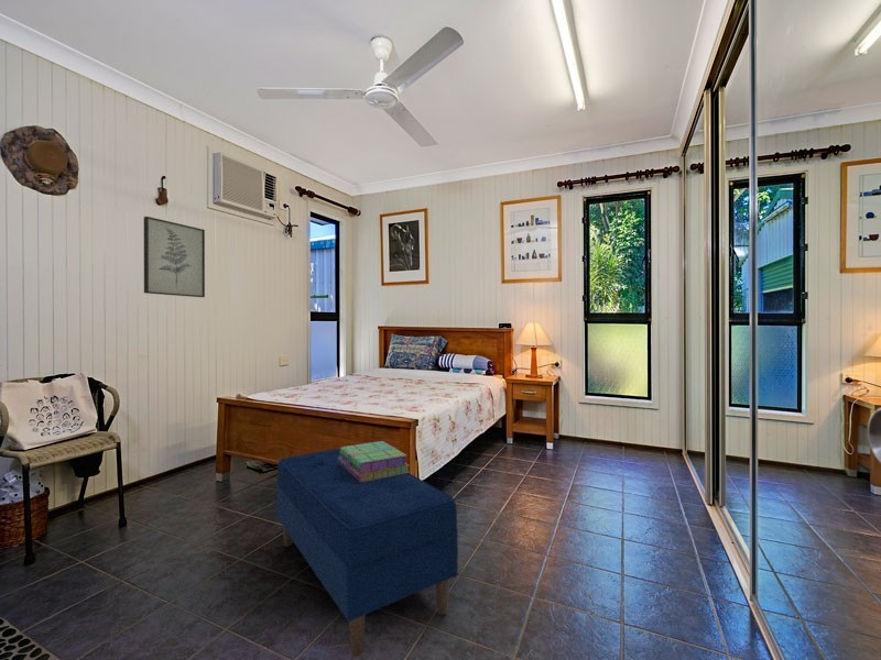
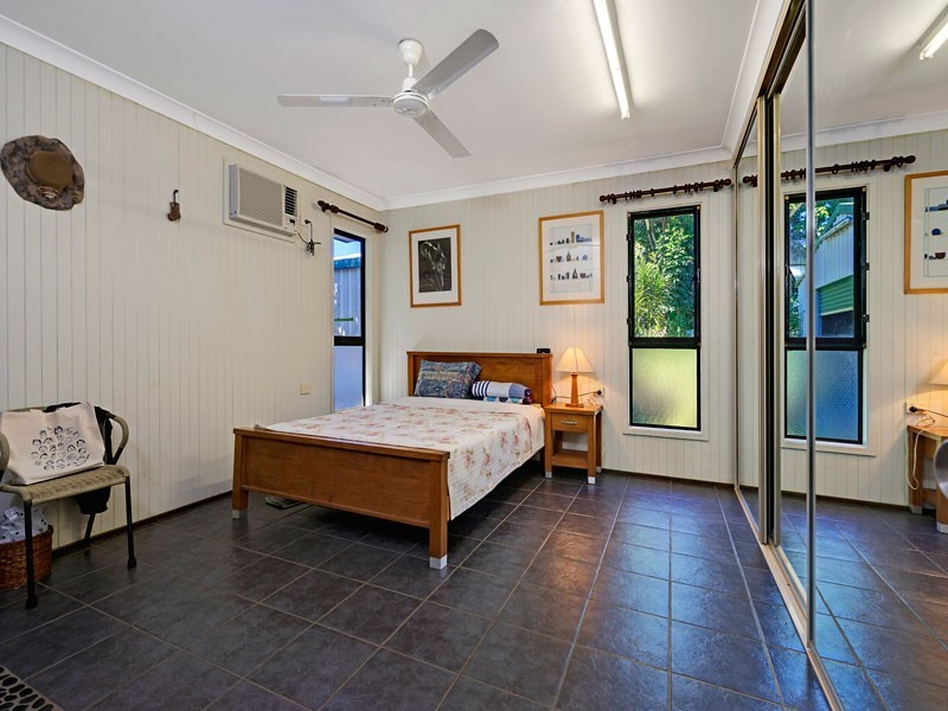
- stack of books [338,440,411,482]
- wall art [143,216,206,298]
- bench [275,448,459,658]
